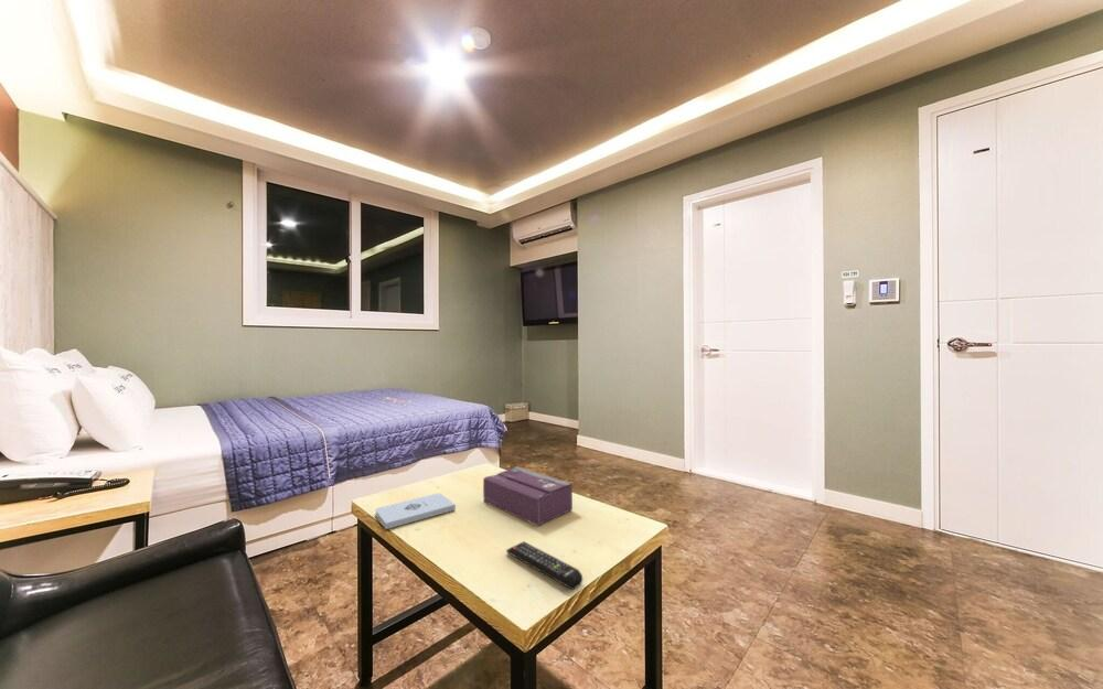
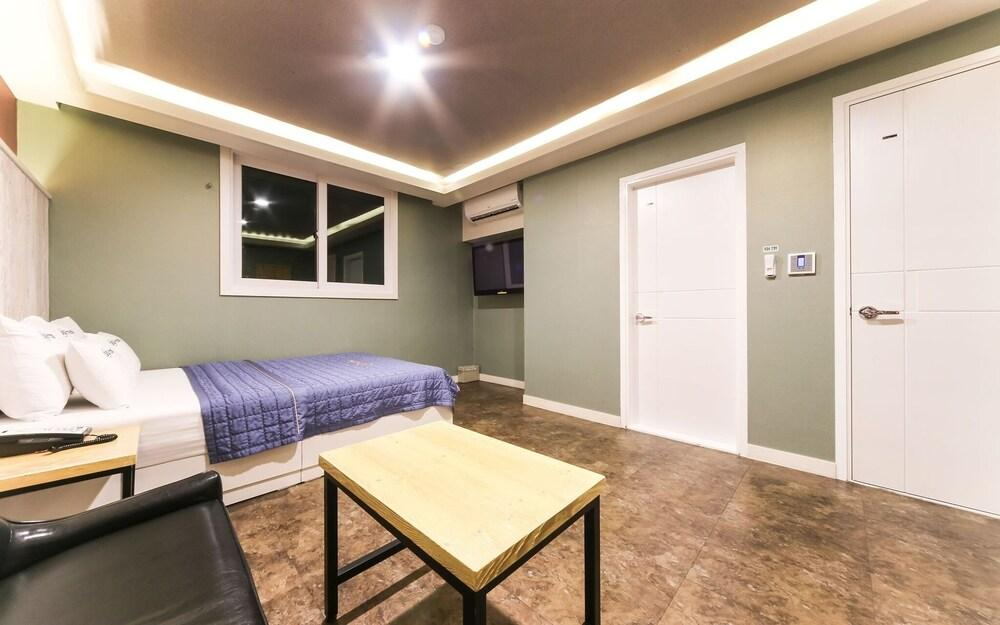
- tissue box [482,465,574,527]
- notepad [374,493,457,530]
- remote control [505,540,583,591]
